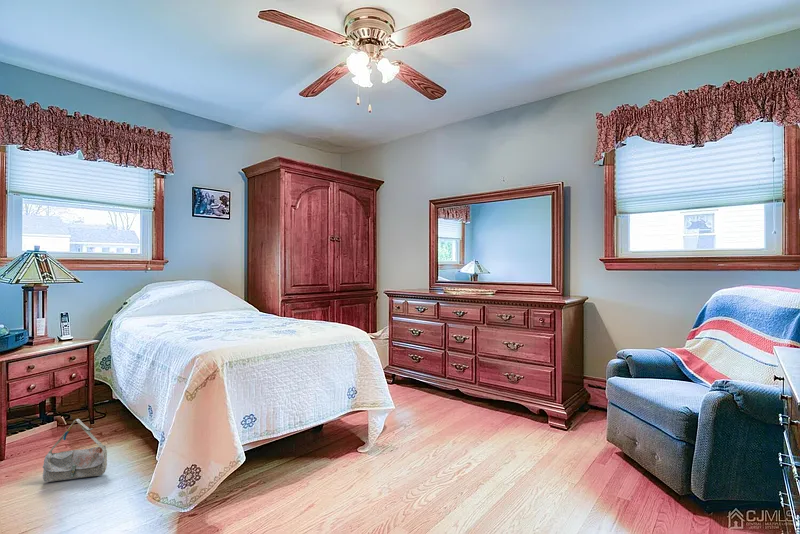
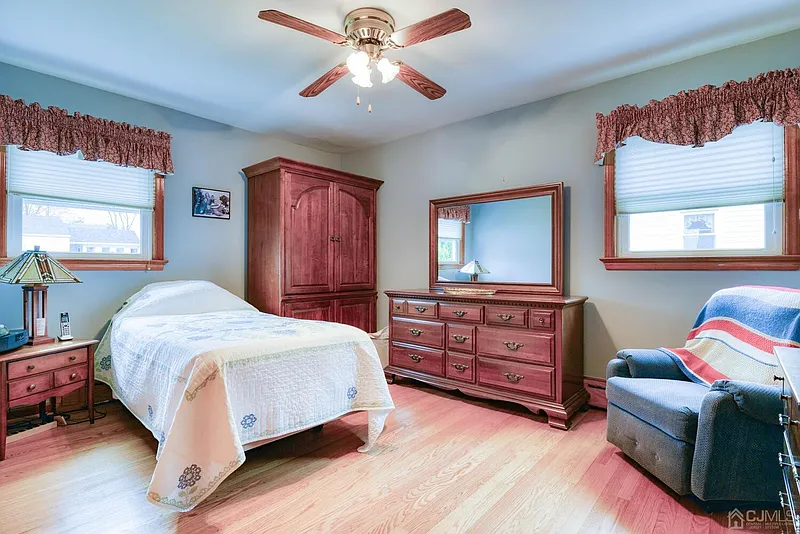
- bag [42,418,108,483]
